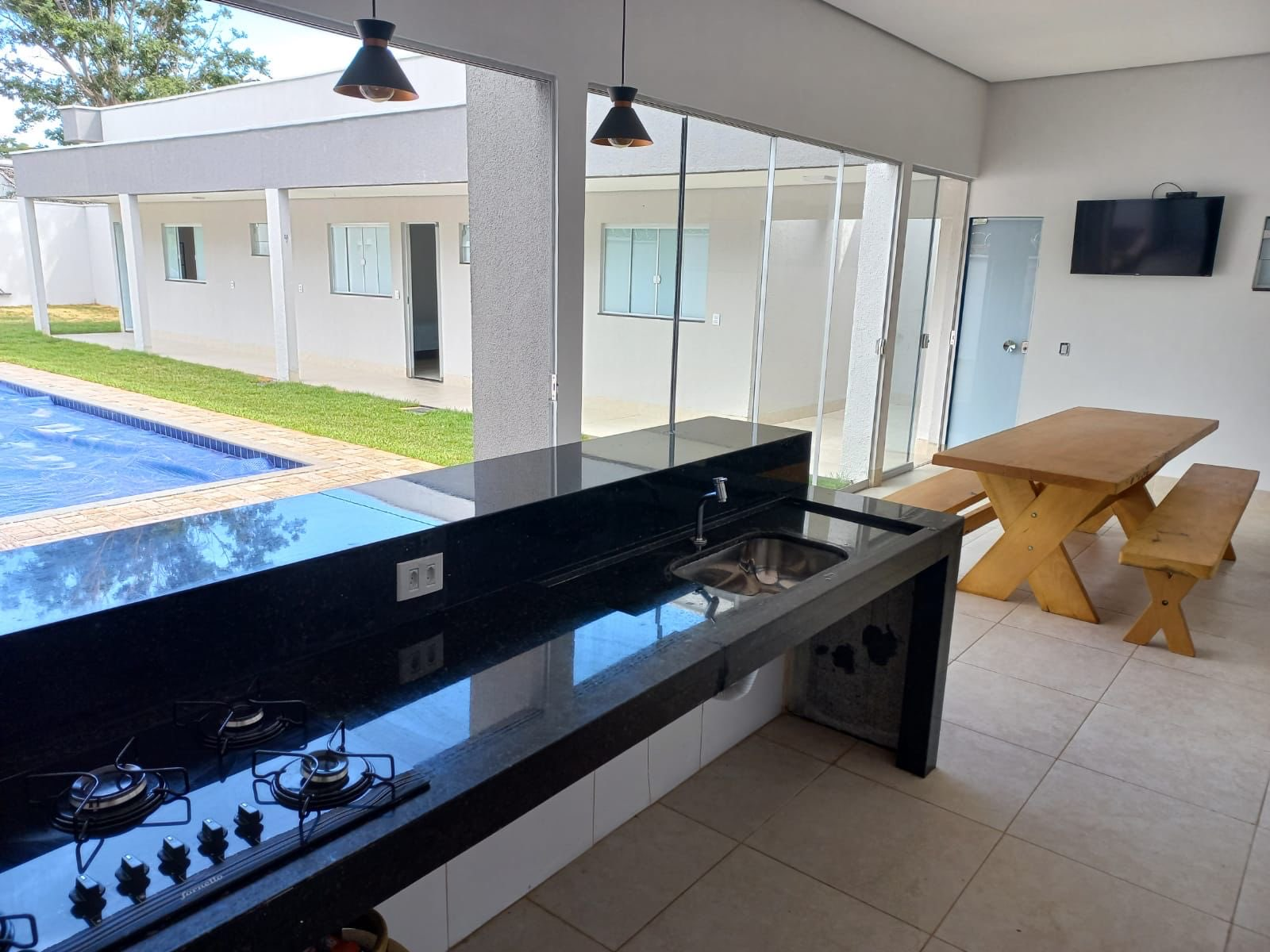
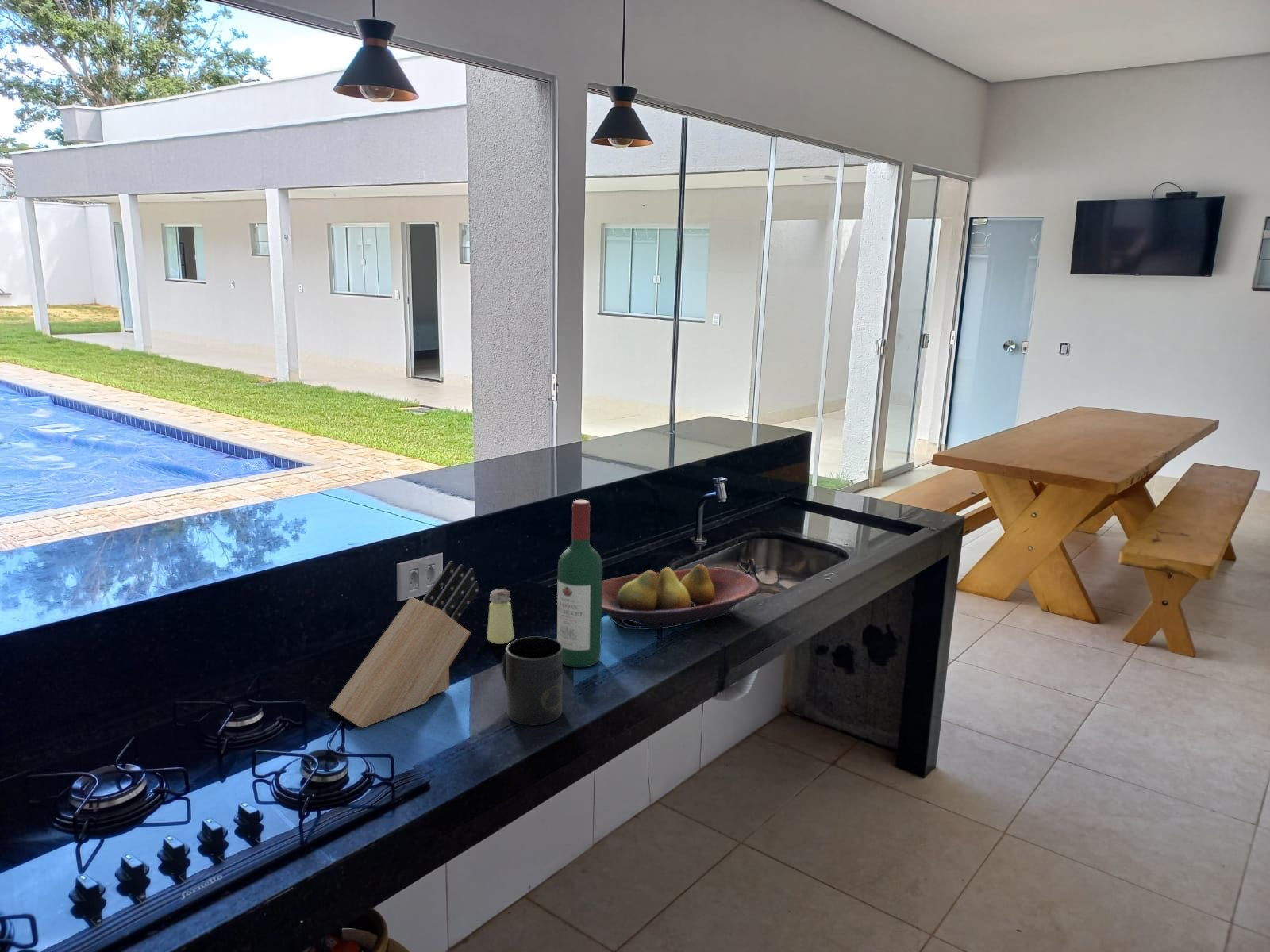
+ saltshaker [487,589,514,645]
+ wine bottle [556,499,603,668]
+ mug [502,636,564,727]
+ fruit bowl [602,563,760,630]
+ knife block [329,560,480,729]
